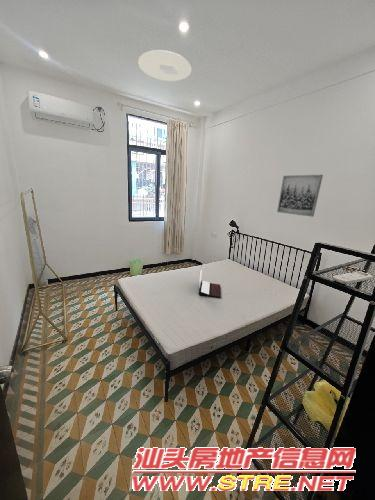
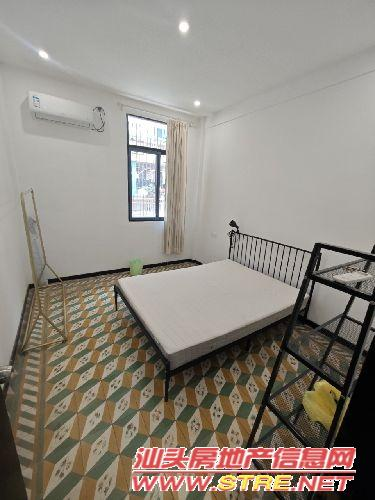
- laptop [198,264,222,299]
- ceiling light [137,49,192,82]
- wall art [276,174,324,218]
